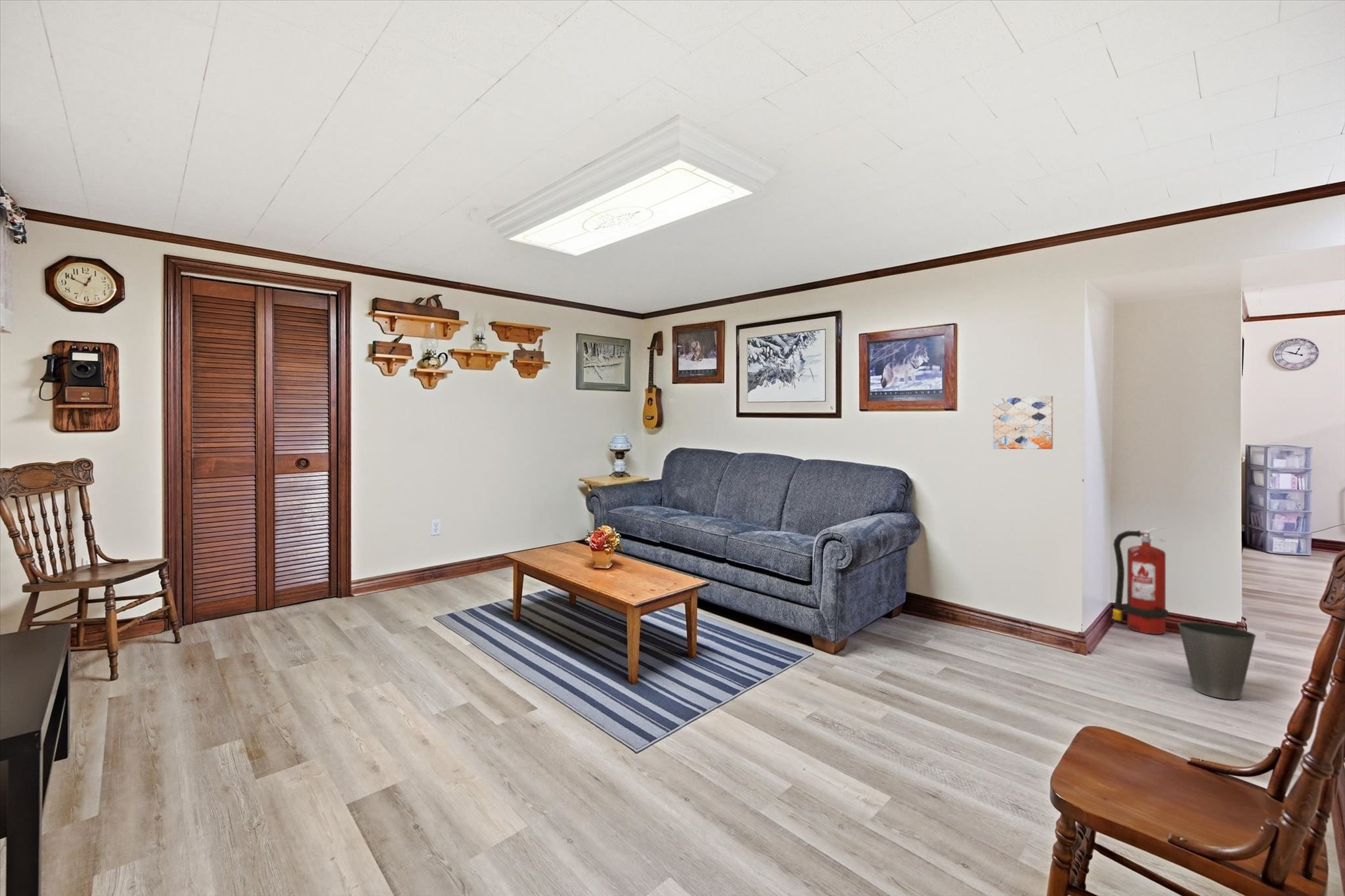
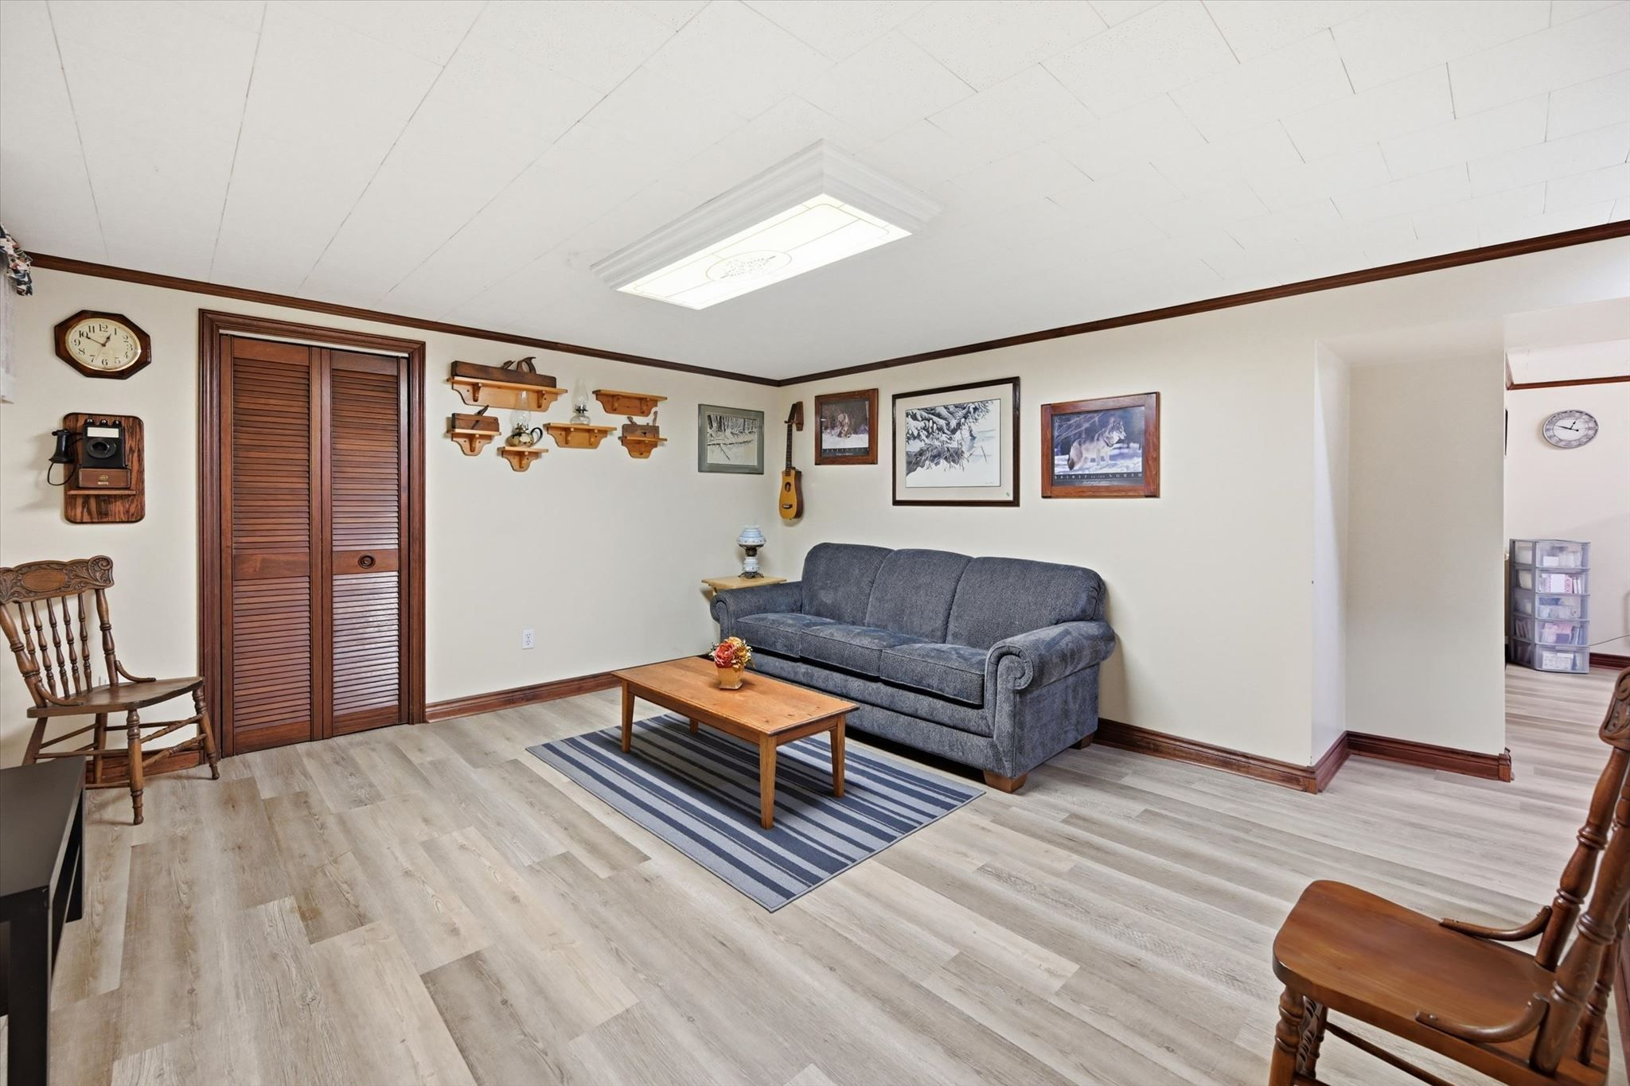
- waste basket [1177,621,1257,700]
- fire extinguisher [1112,526,1169,635]
- wall art [992,395,1053,450]
